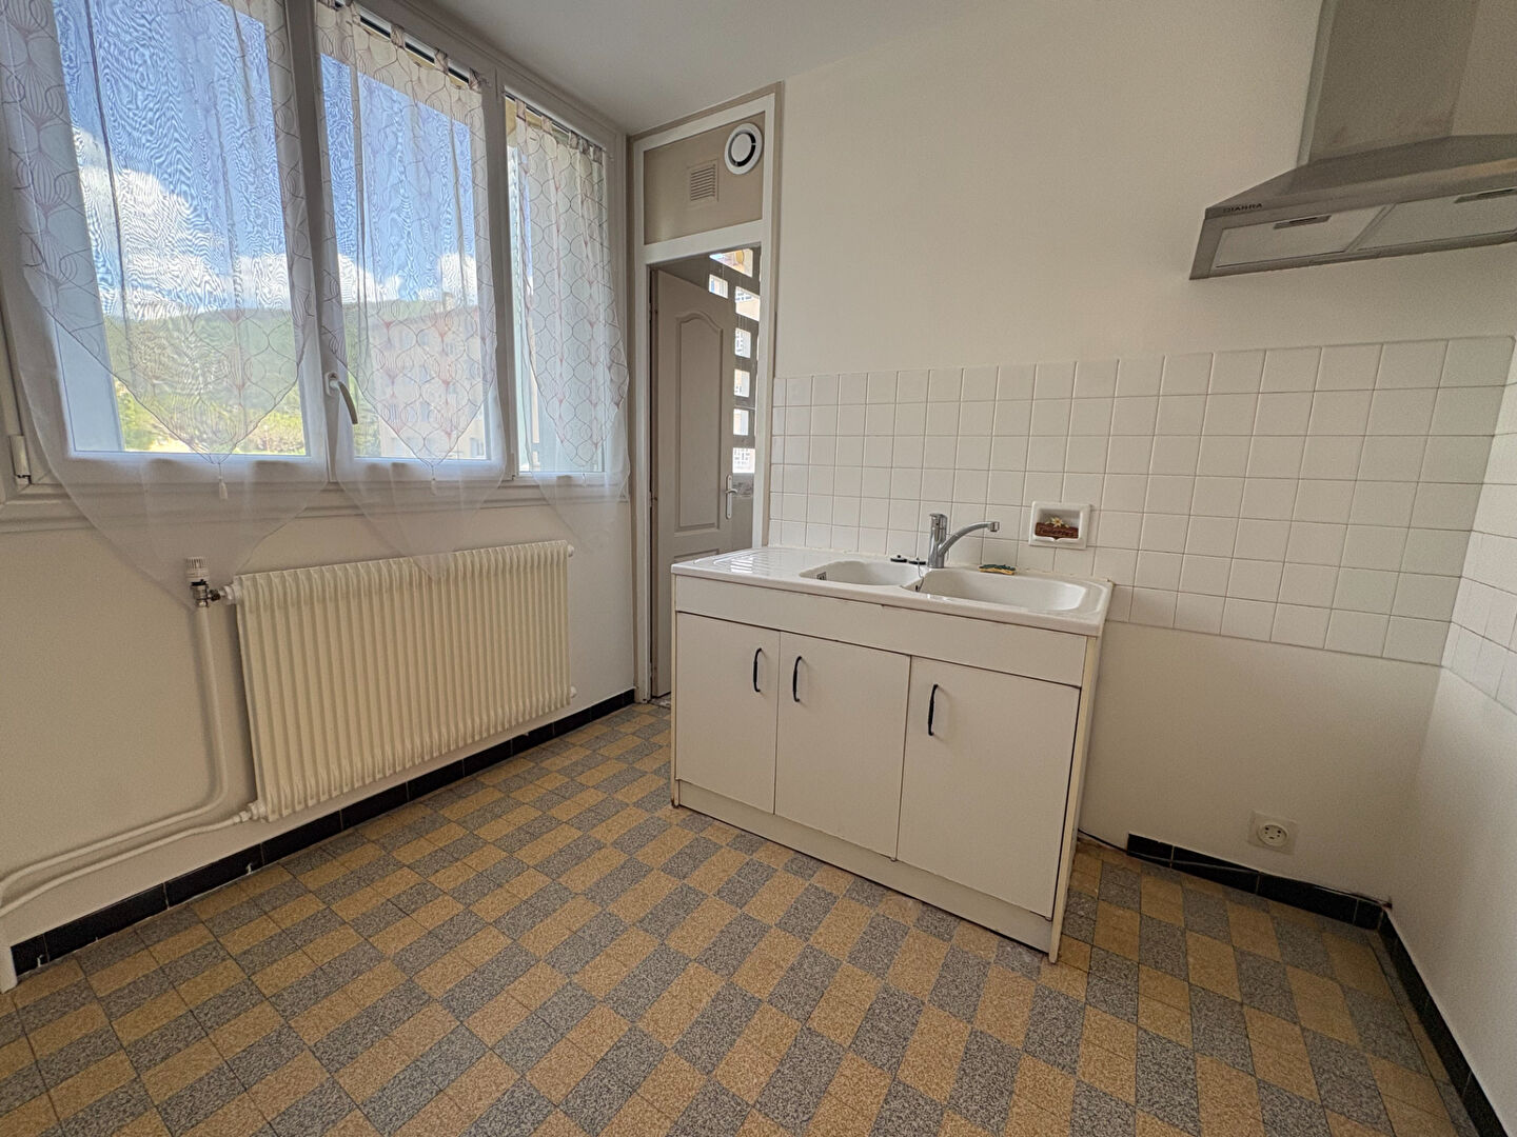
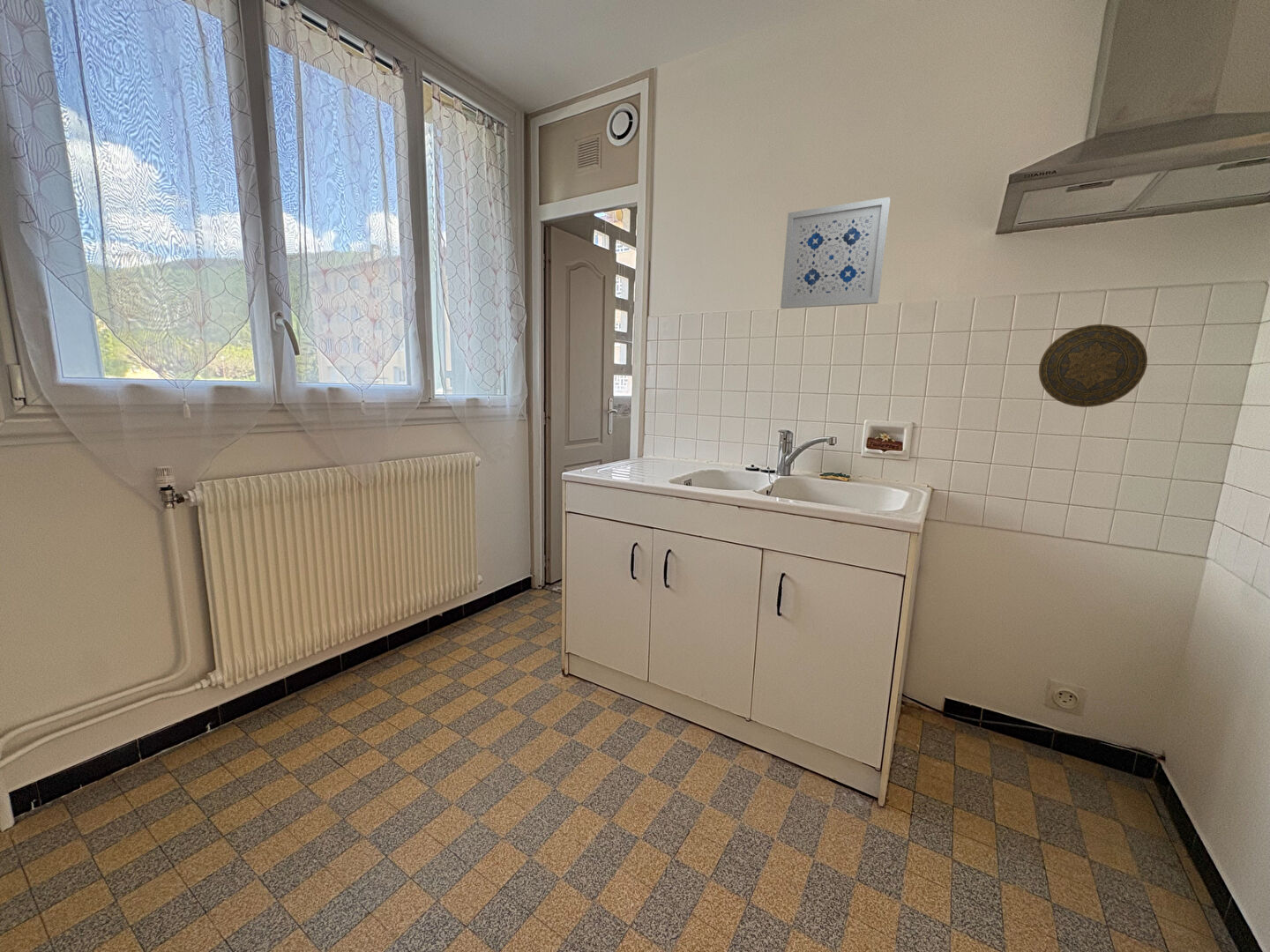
+ decorative plate [1038,324,1148,408]
+ wall art [780,197,891,309]
